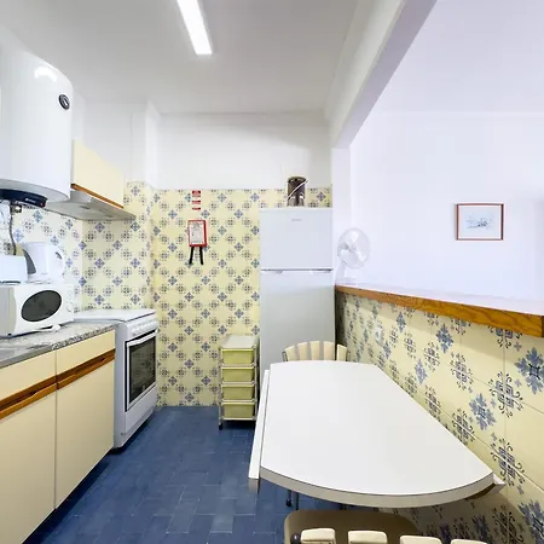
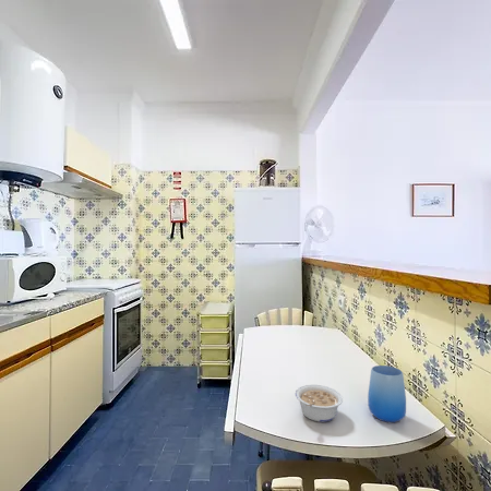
+ cup [367,364,407,423]
+ legume [295,384,344,423]
